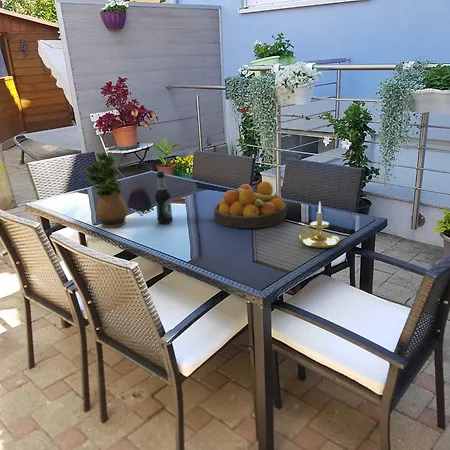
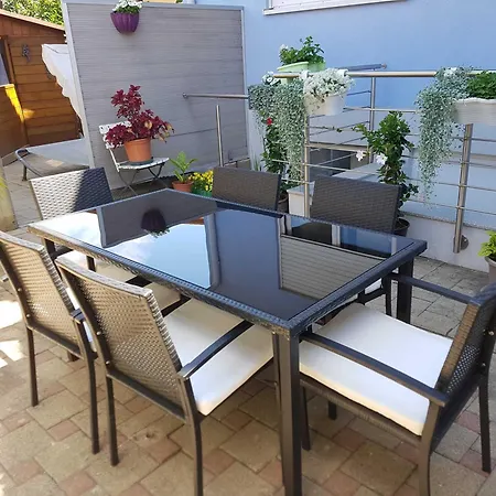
- bottle [154,170,174,225]
- fruit bowl [213,180,288,229]
- potted plant [83,151,129,229]
- candle holder [298,201,340,249]
